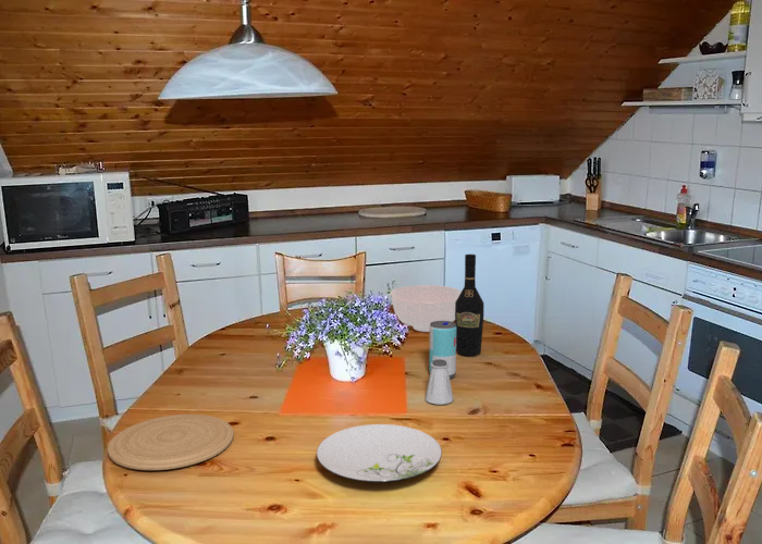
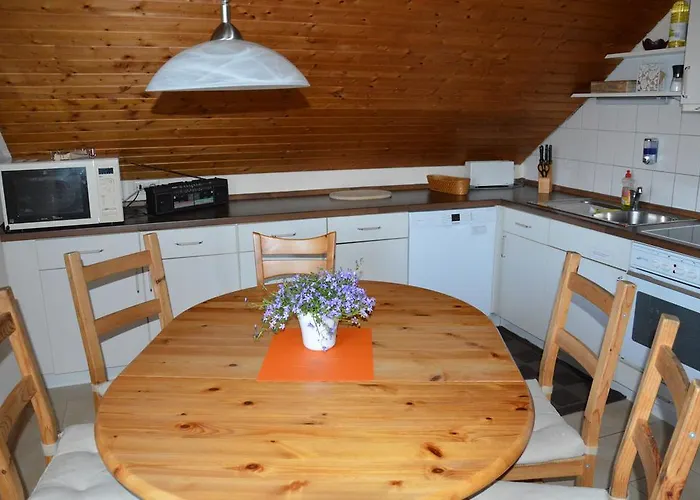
- plate [316,423,443,483]
- bowl [390,284,462,333]
- beverage can [428,321,457,380]
- wine bottle [454,254,484,357]
- plate [107,413,235,471]
- saltshaker [423,359,455,406]
